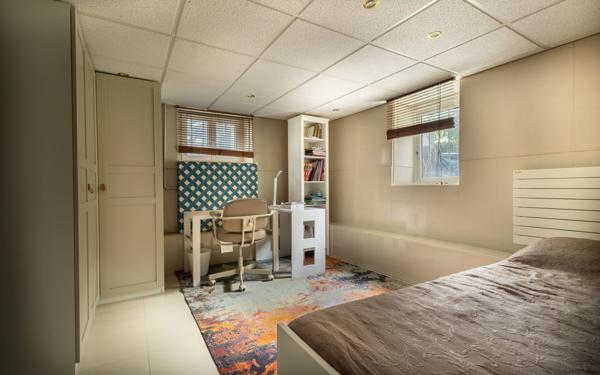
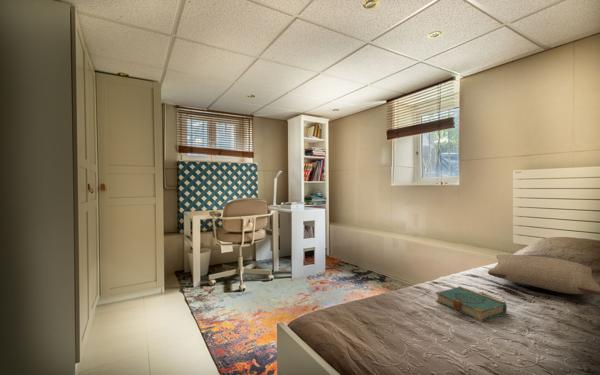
+ book [434,285,508,323]
+ pillow [487,254,600,296]
